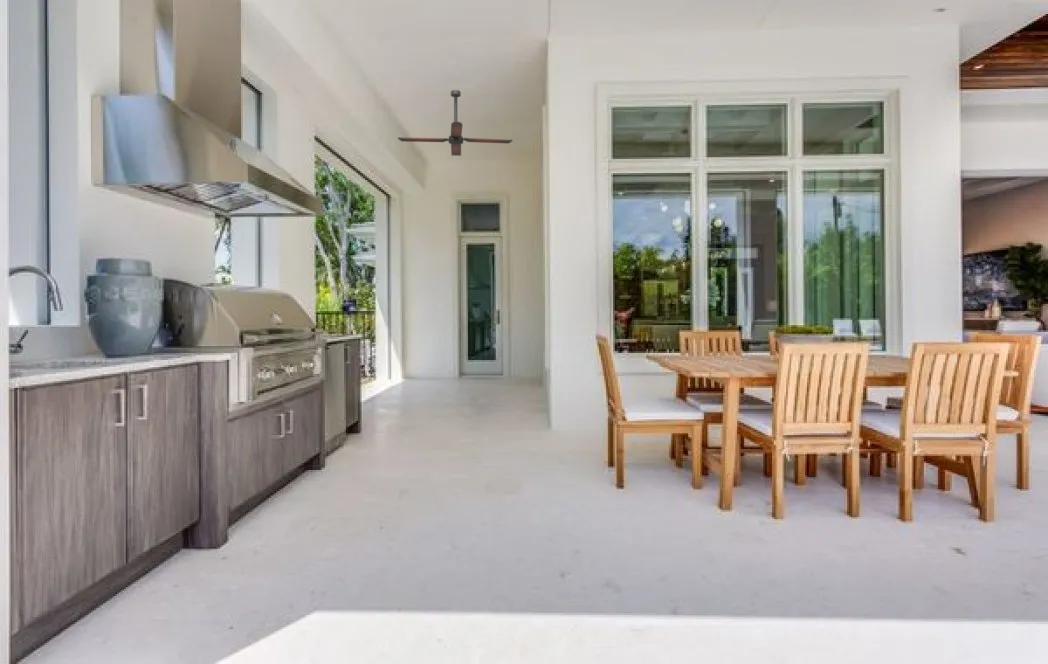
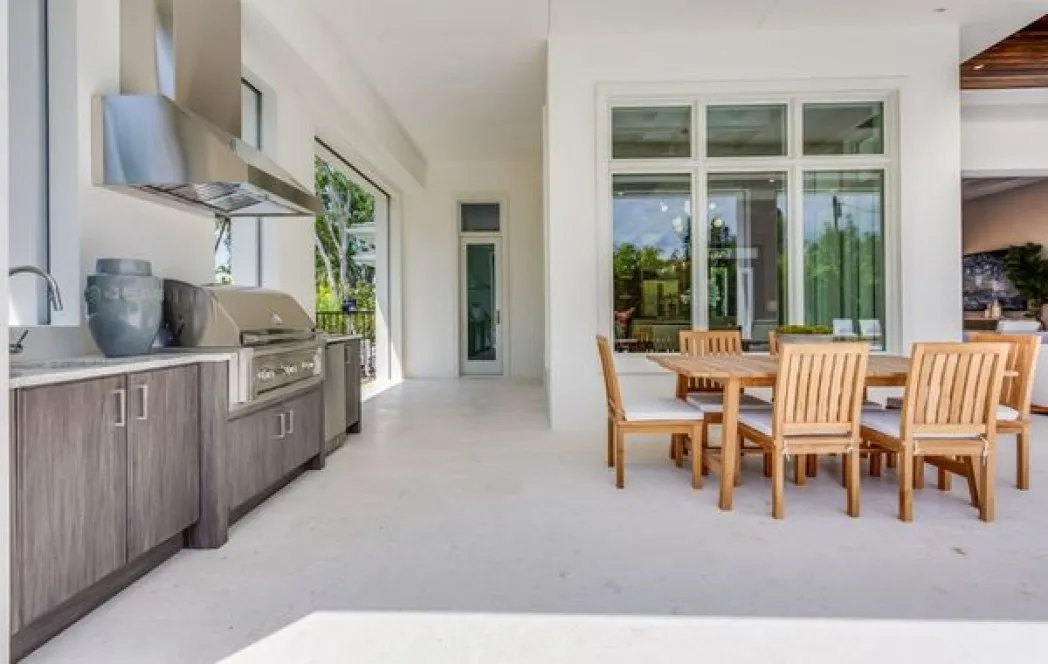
- ceiling fan [397,89,514,157]
